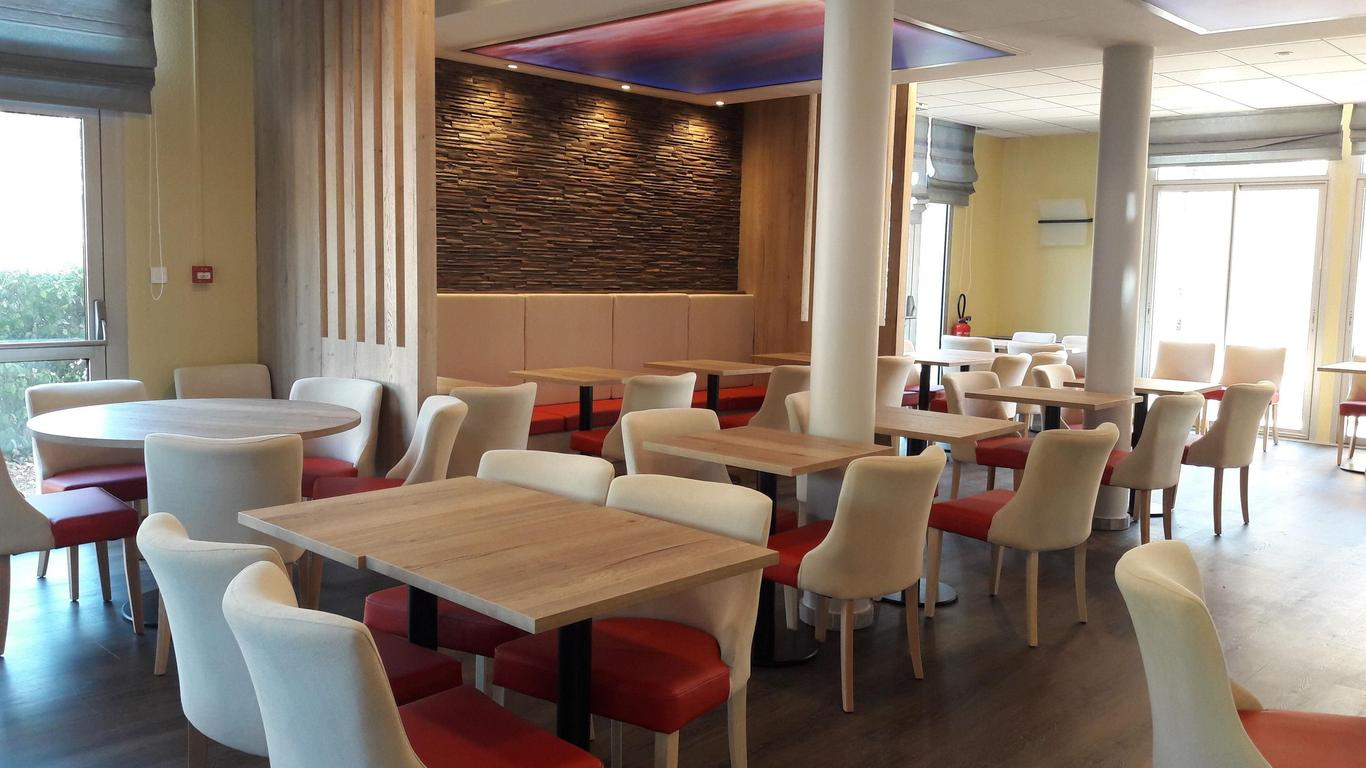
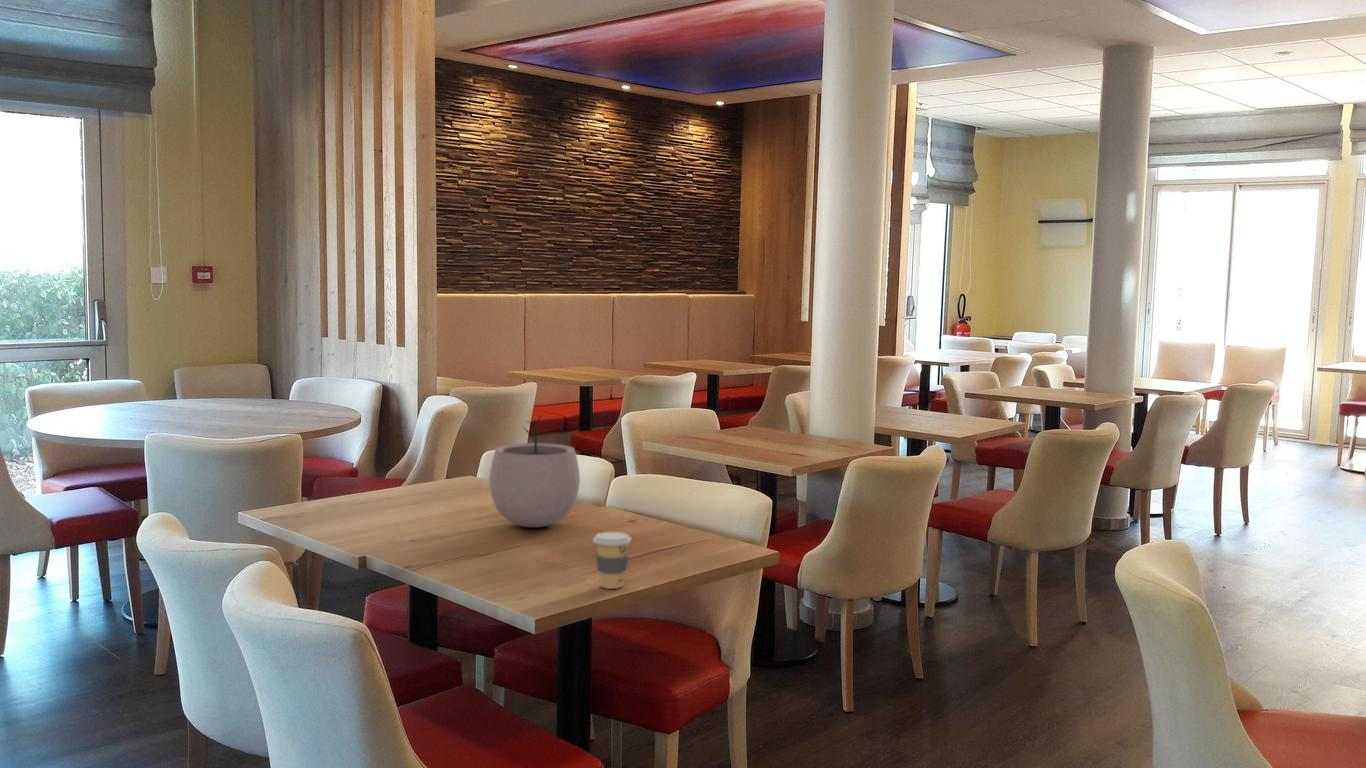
+ plant pot [488,413,581,528]
+ coffee cup [592,531,632,590]
